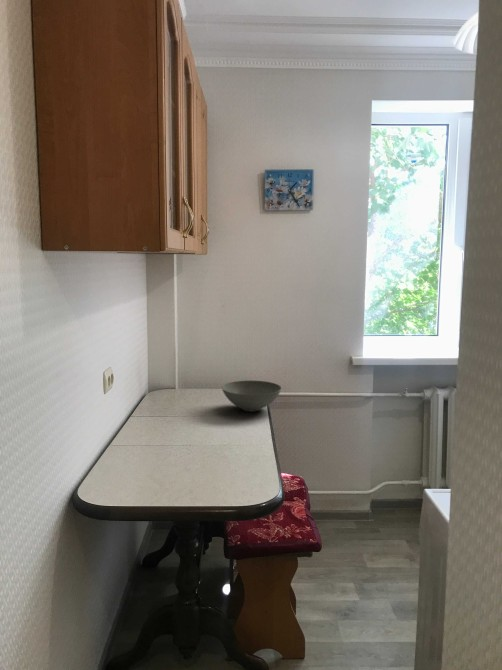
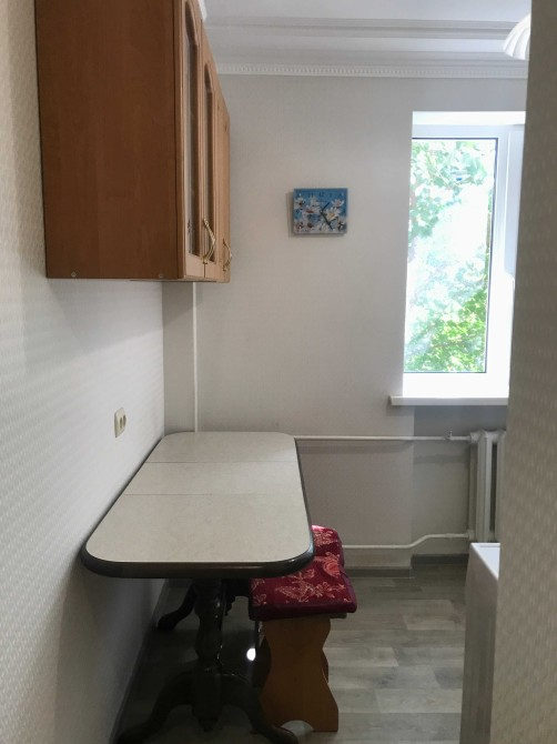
- bowl [221,380,282,413]
